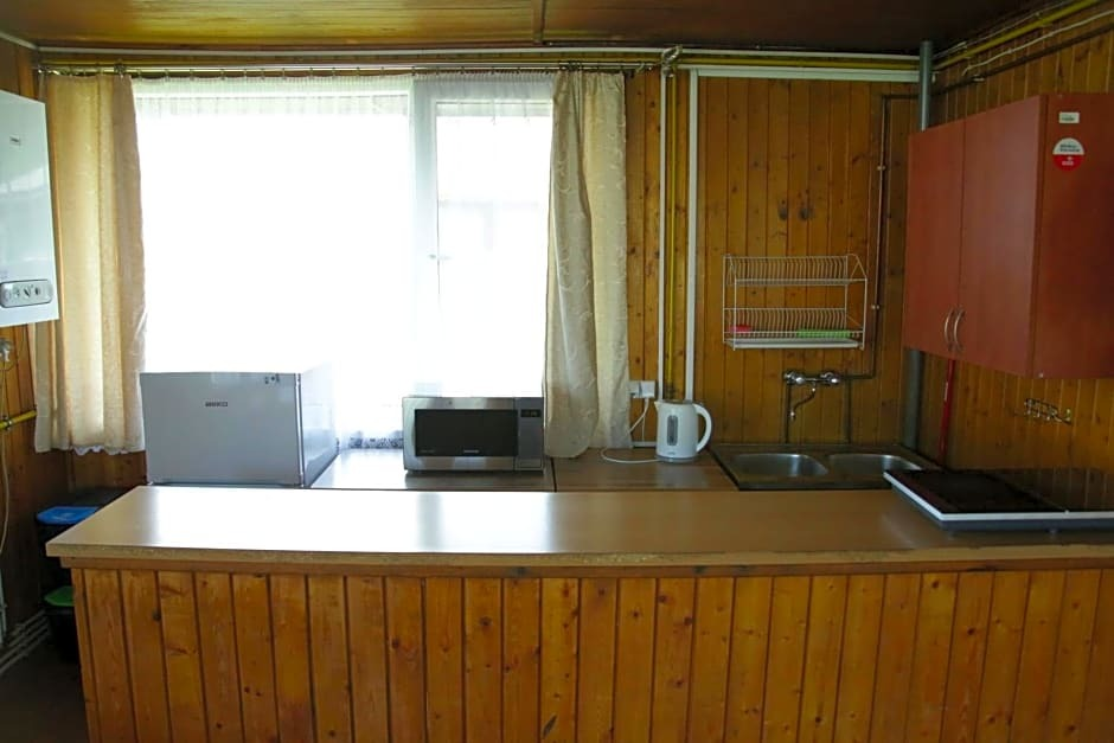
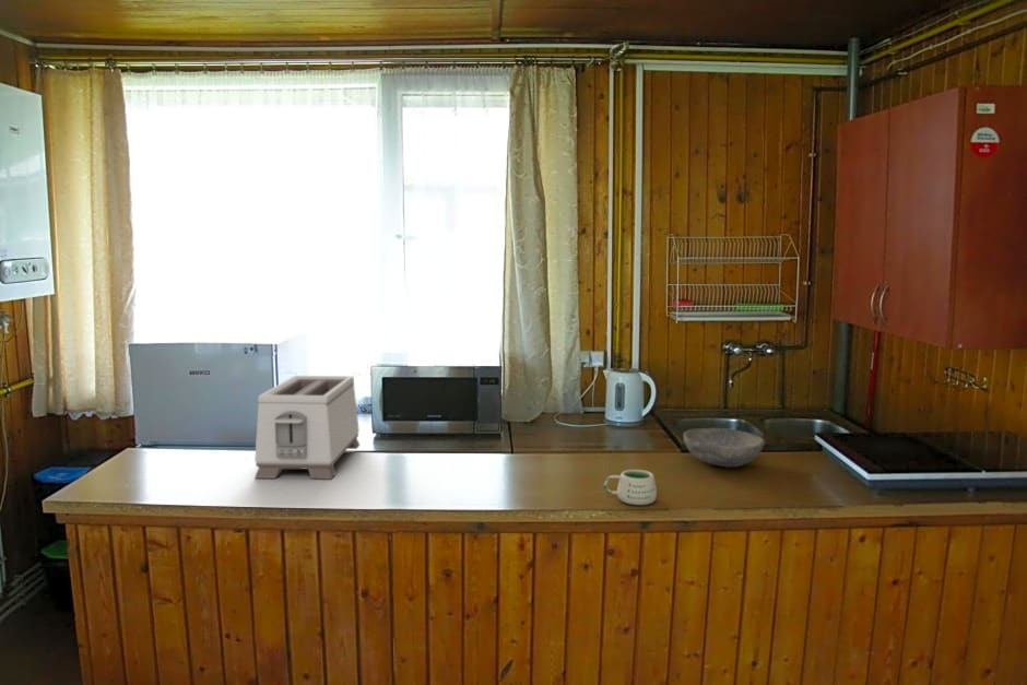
+ bowl [682,427,766,469]
+ toaster [253,375,361,481]
+ mug [603,469,658,506]
